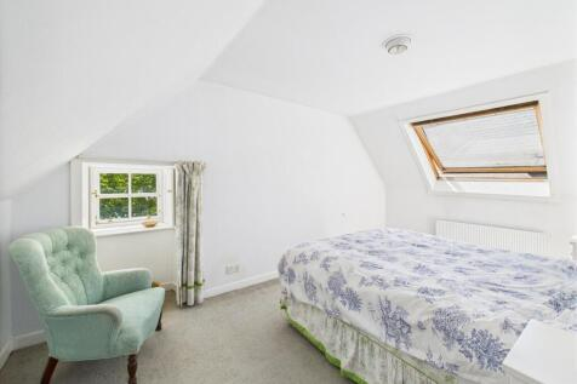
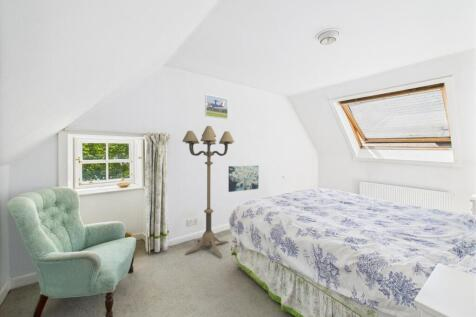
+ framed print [204,93,229,120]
+ floor lamp [181,125,235,258]
+ wall art [227,165,260,193]
